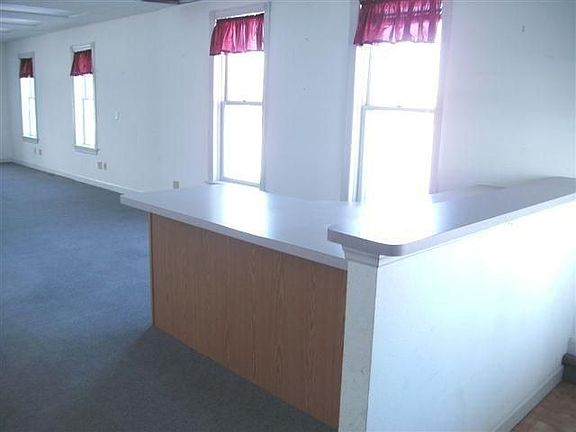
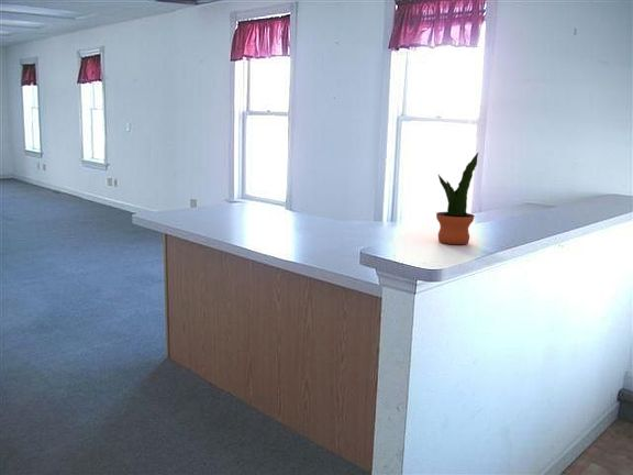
+ potted plant [435,152,479,245]
